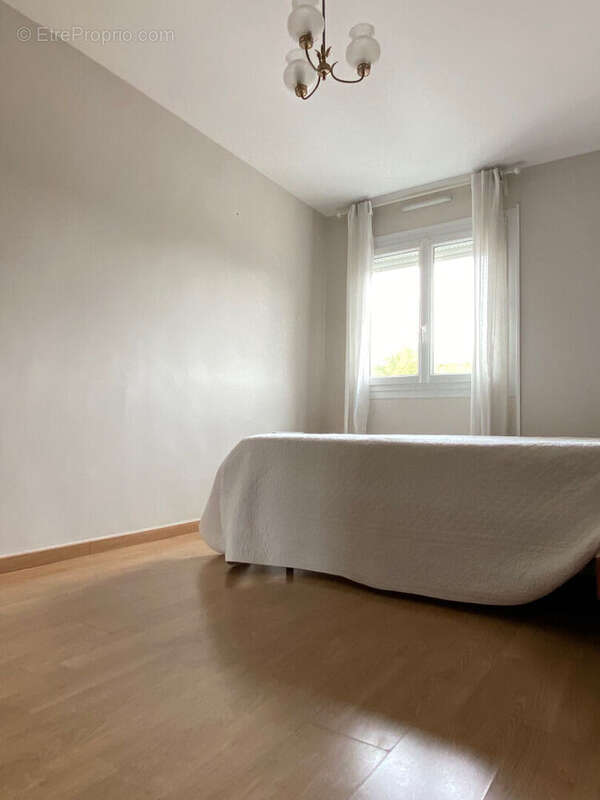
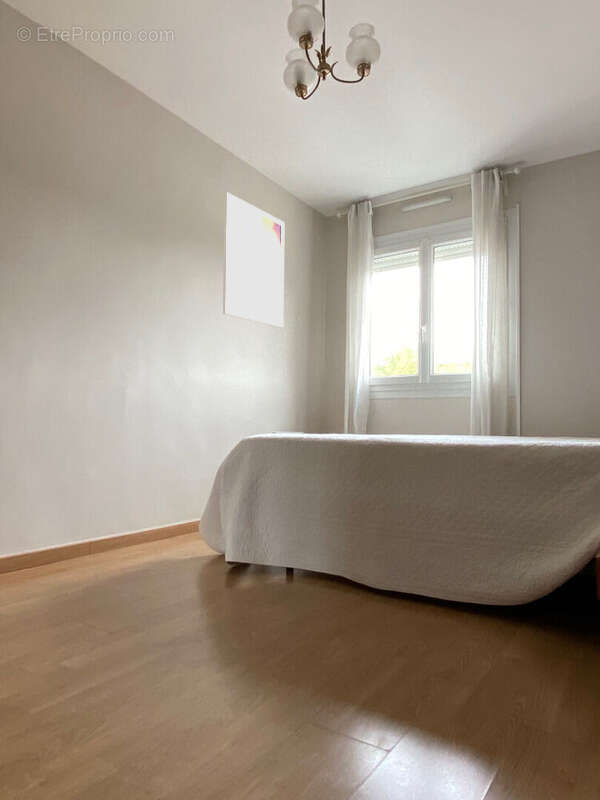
+ wall art [222,191,286,328]
